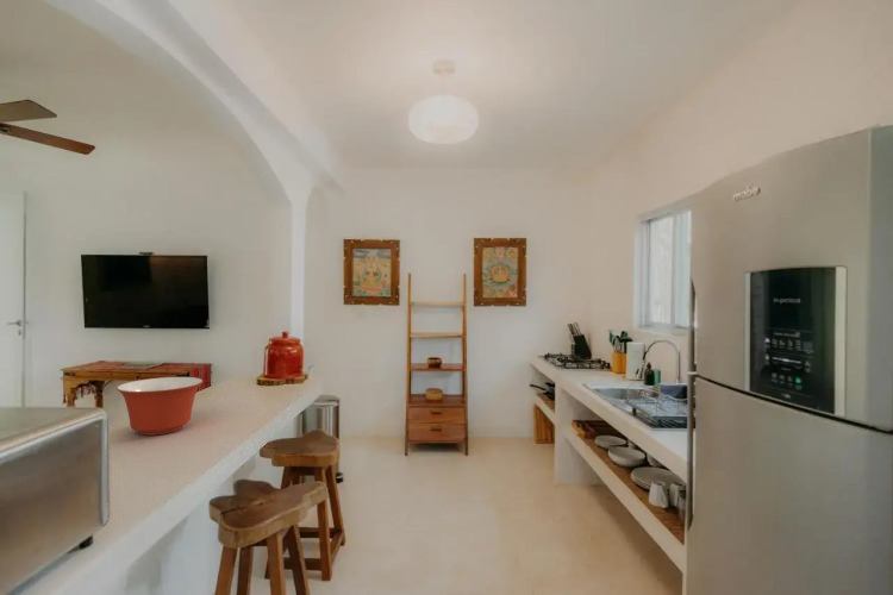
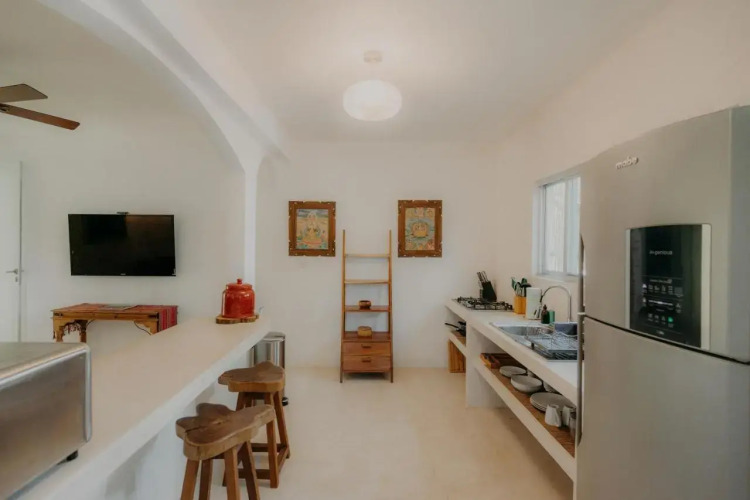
- mixing bowl [115,376,204,437]
